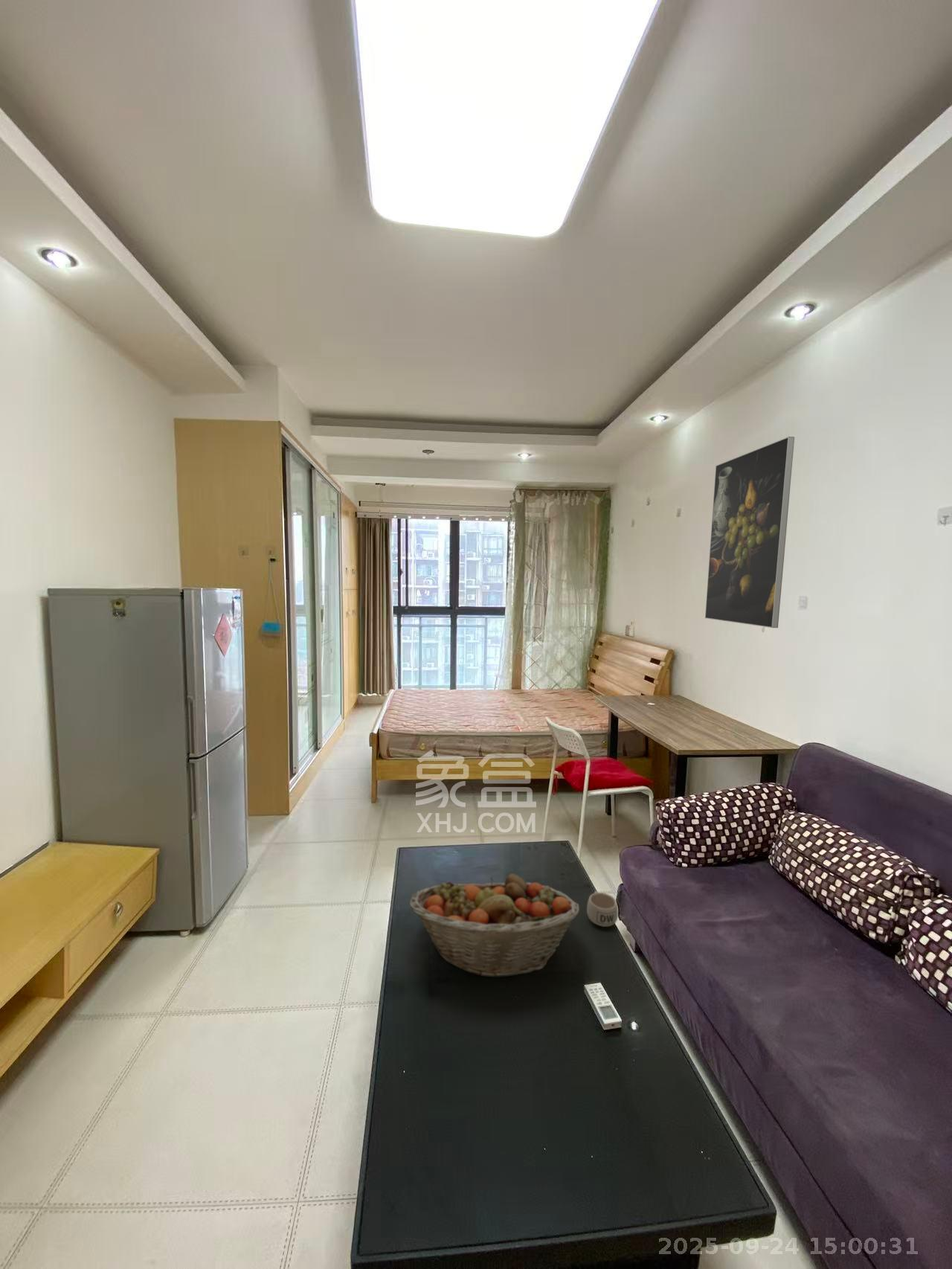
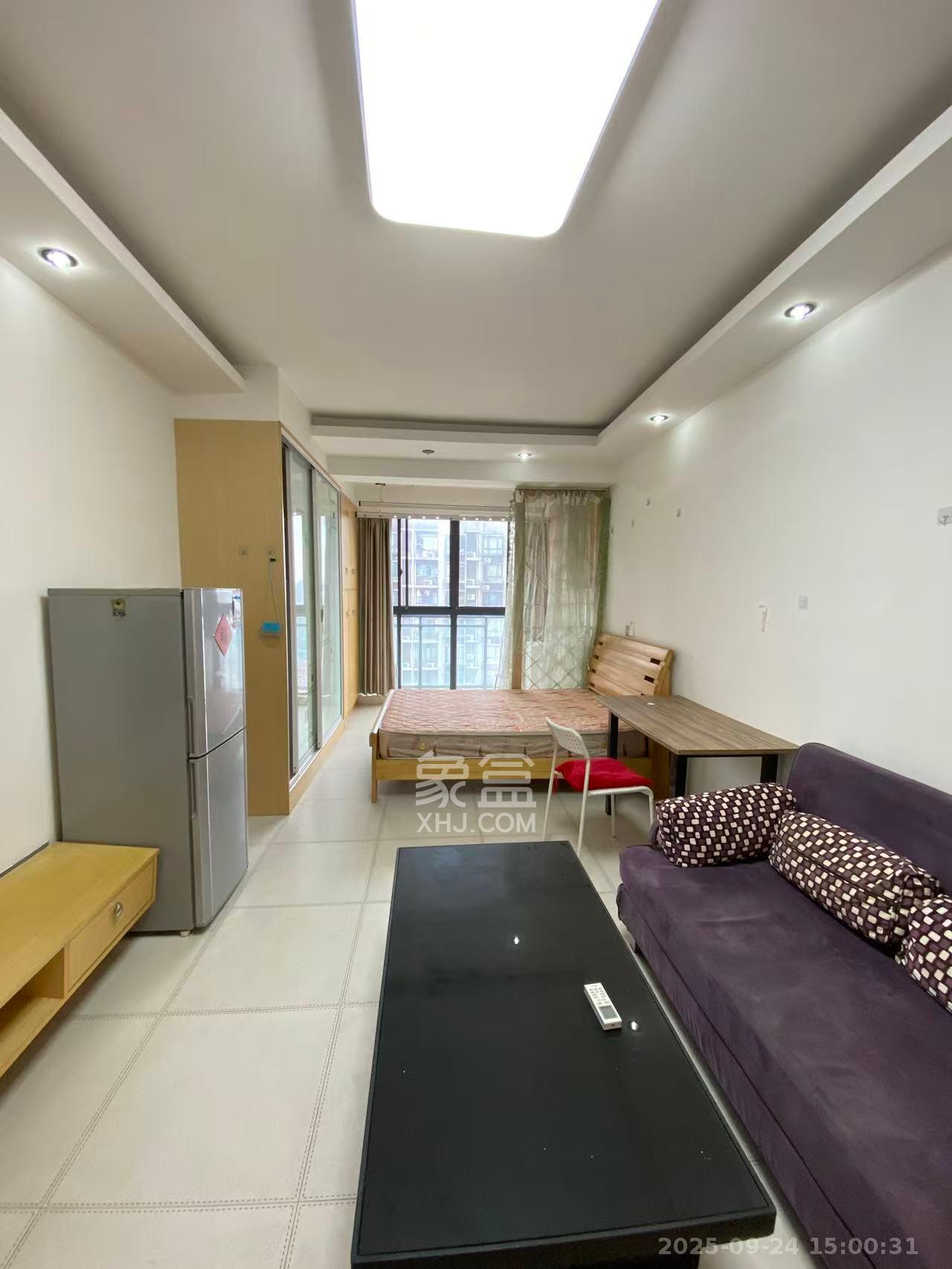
- fruit basket [409,873,580,979]
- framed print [704,436,795,629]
- mug [586,890,619,928]
